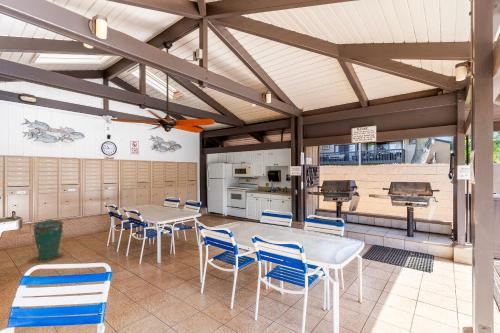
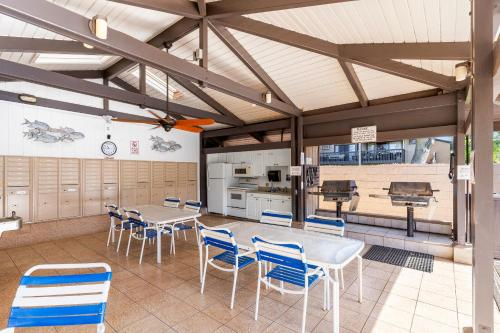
- trash can [32,218,64,261]
